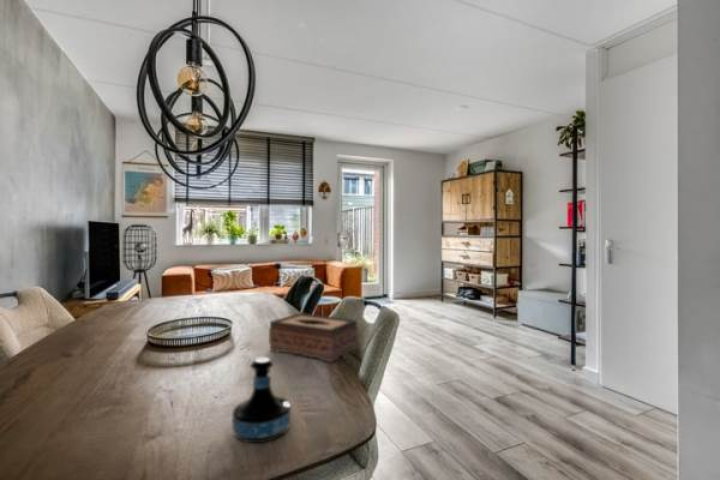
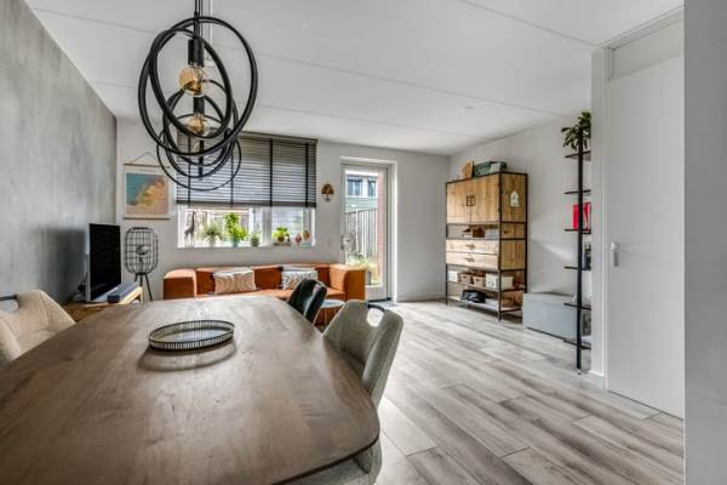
- tequila bottle [232,356,292,444]
- tissue box [268,312,359,364]
